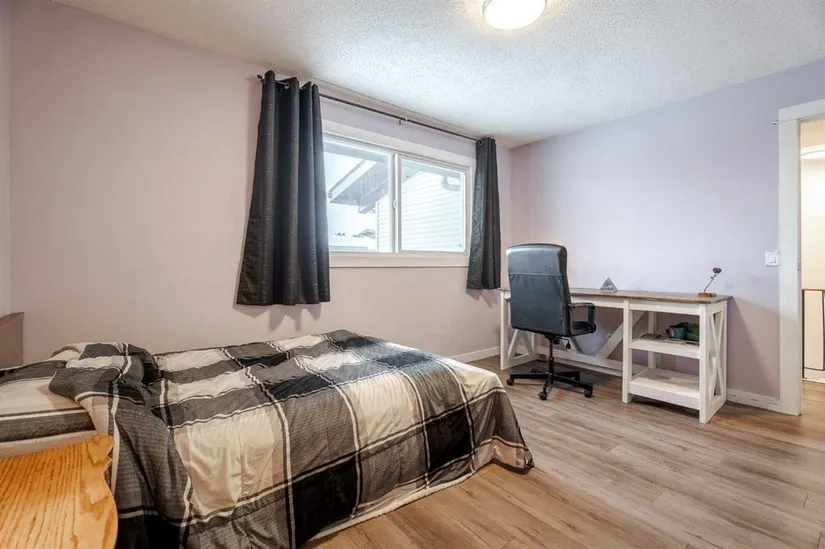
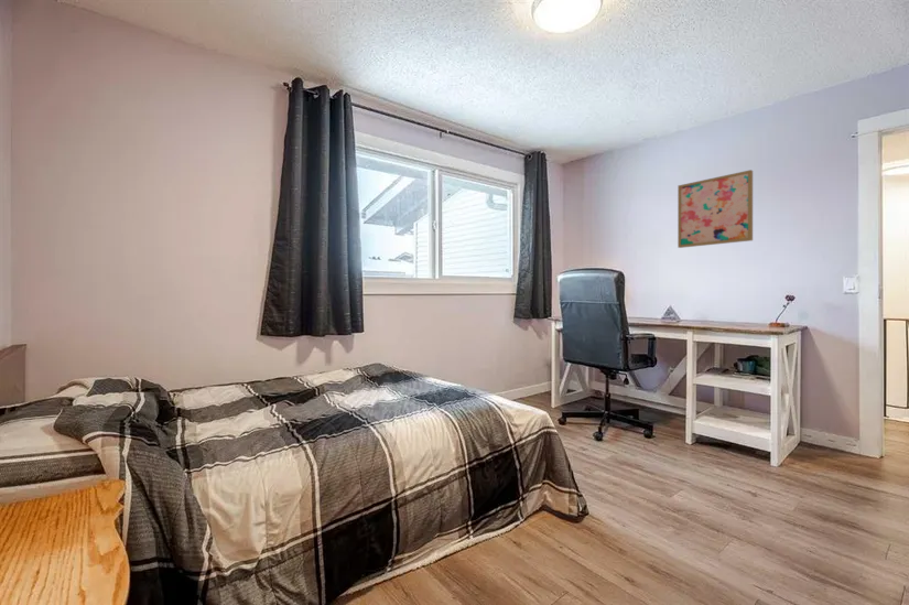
+ wall art [677,169,754,249]
